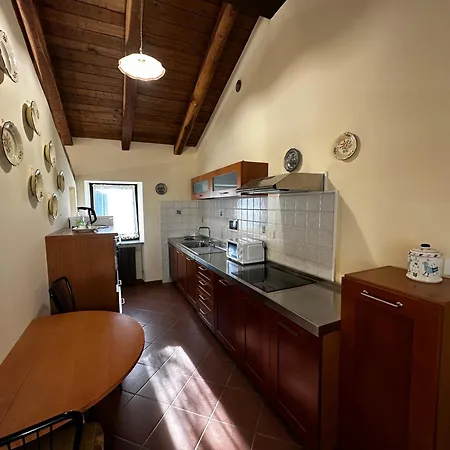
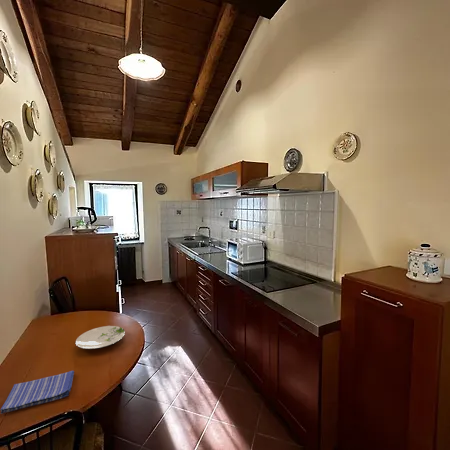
+ dish towel [0,370,75,415]
+ plate [74,325,126,350]
